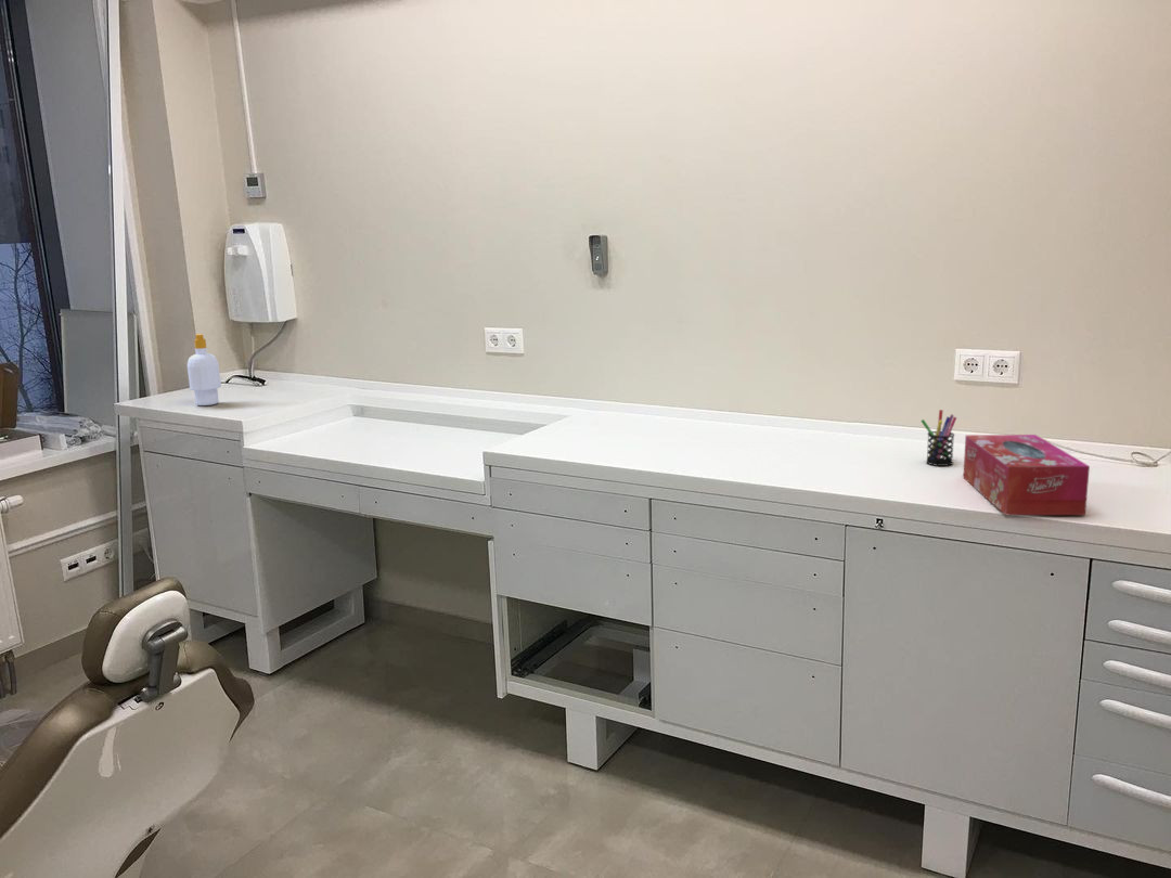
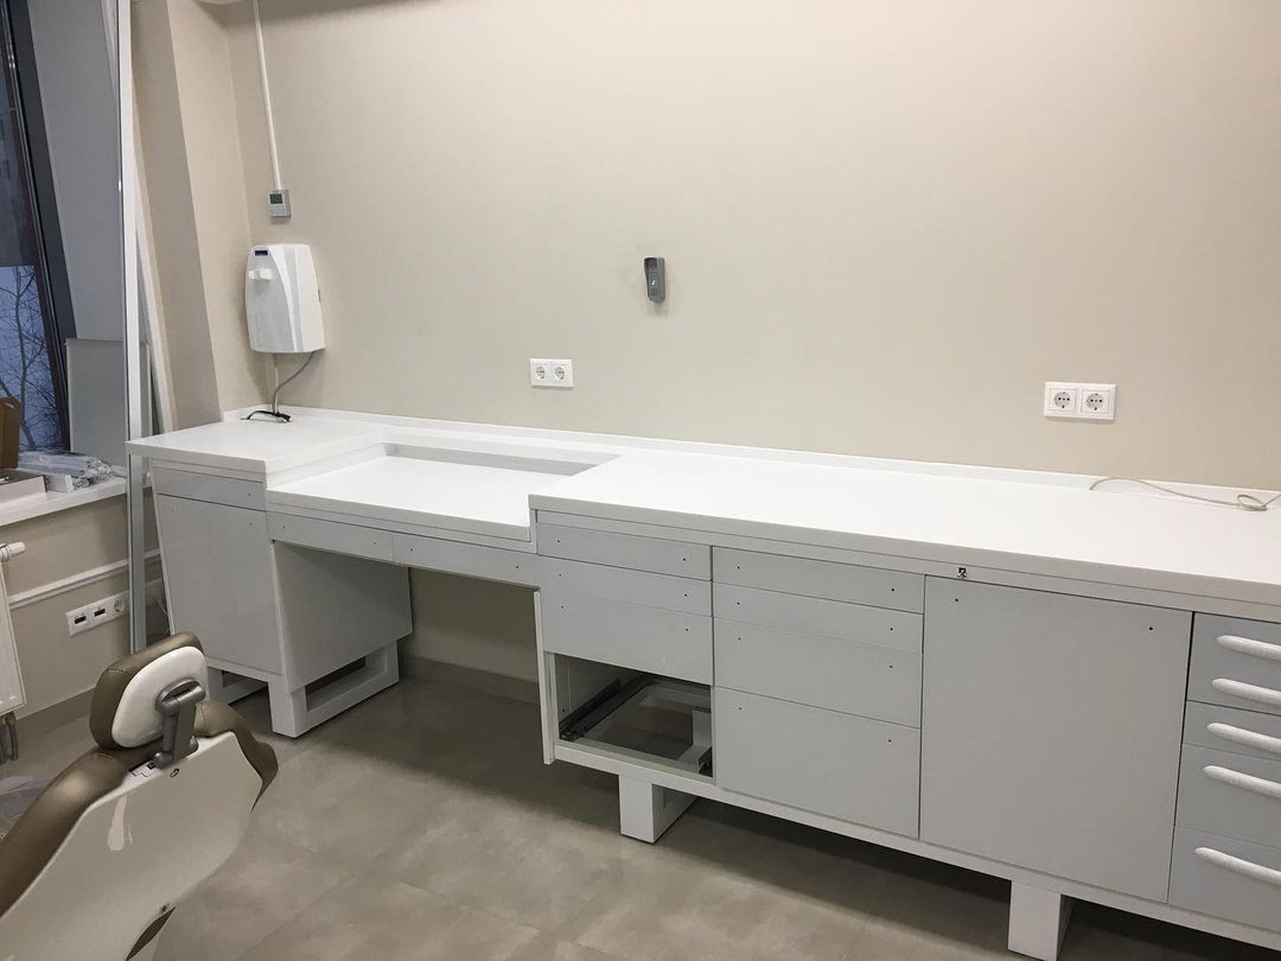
- tissue box [962,434,1091,516]
- soap bottle [186,333,222,406]
- pen holder [919,409,957,467]
